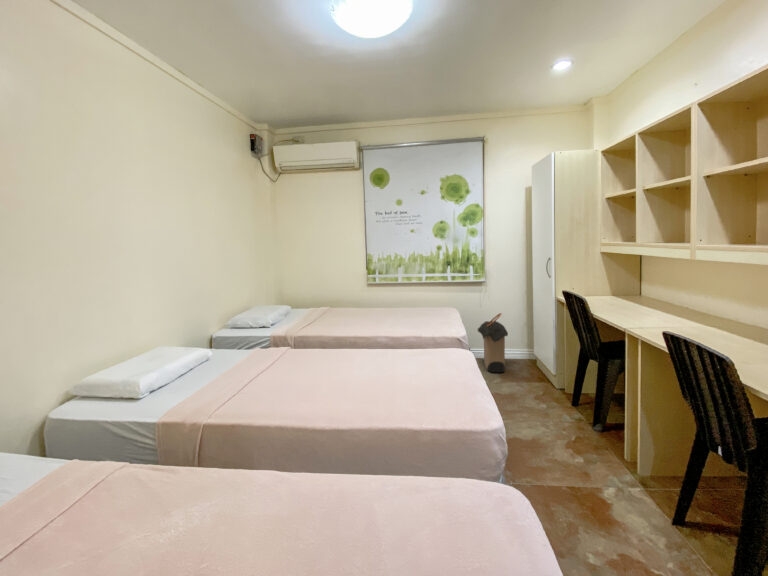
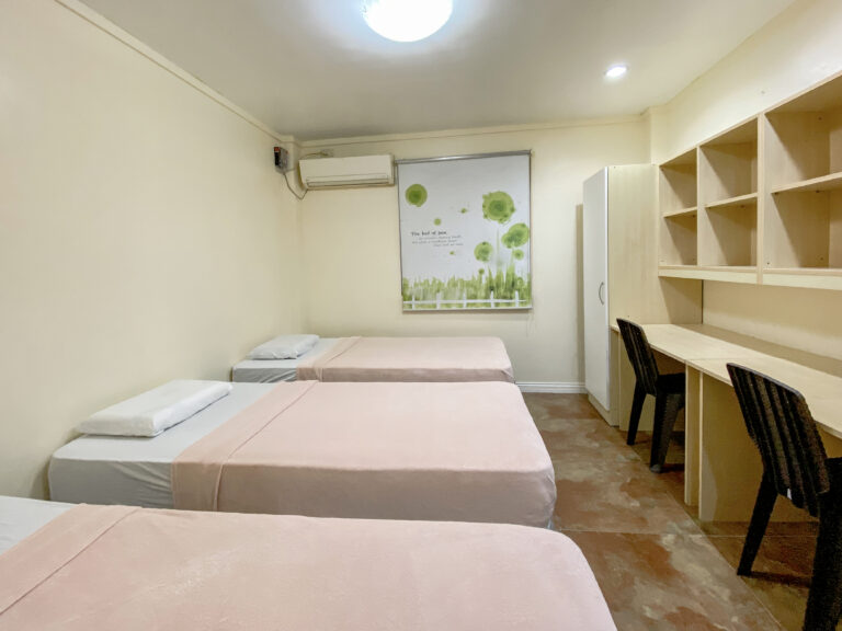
- laundry hamper [476,312,509,373]
